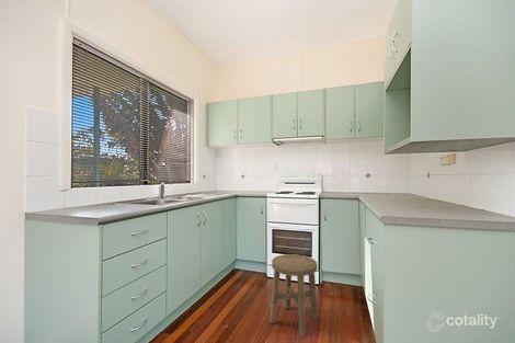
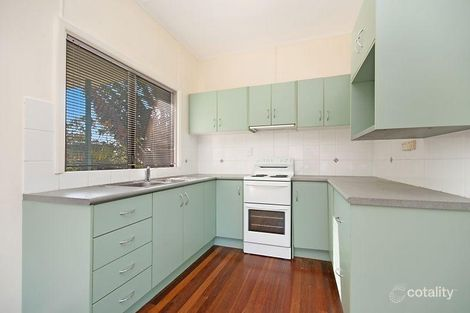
- stool [268,253,319,338]
